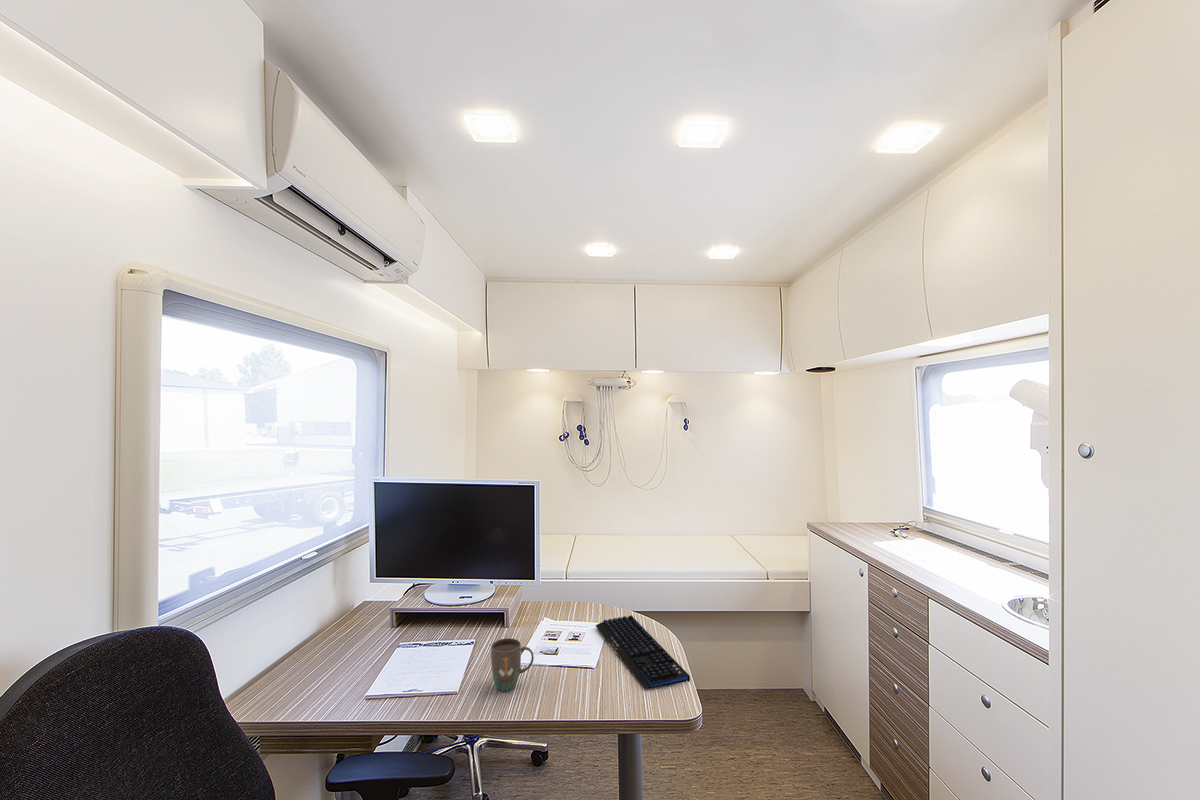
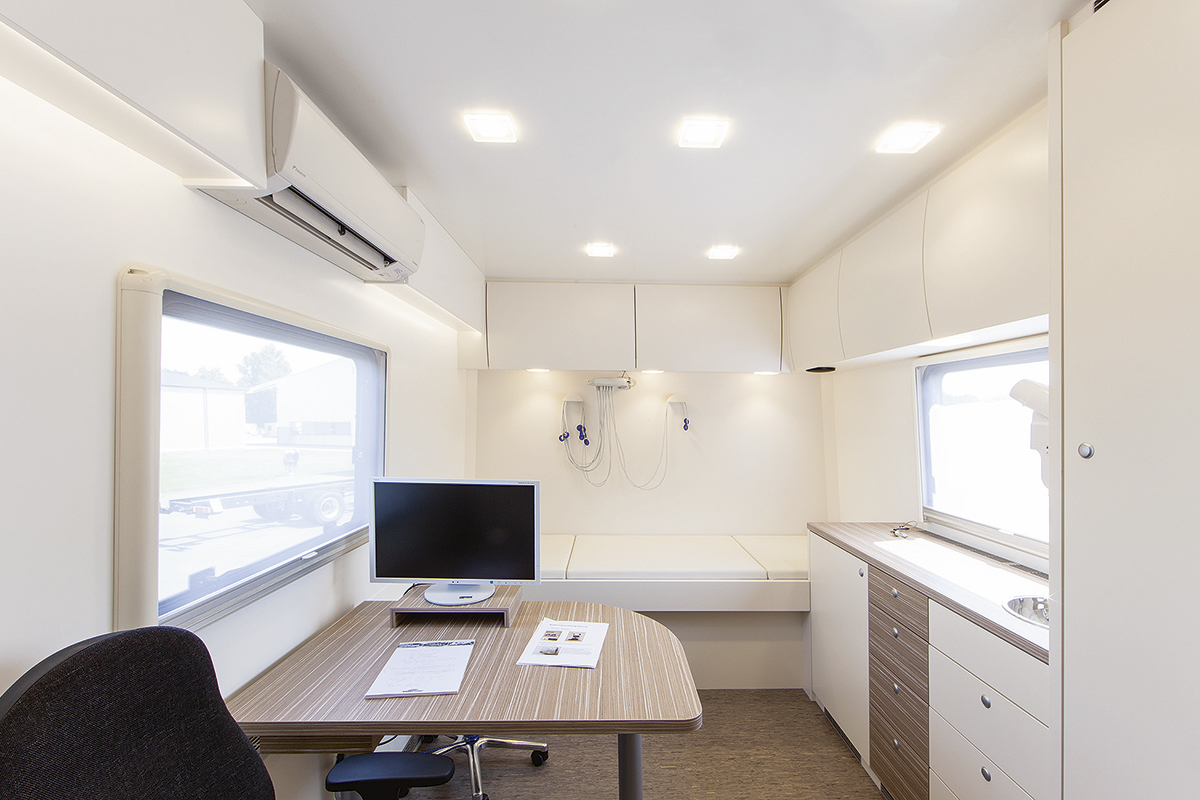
- mug [490,637,535,692]
- keyboard [595,615,691,689]
